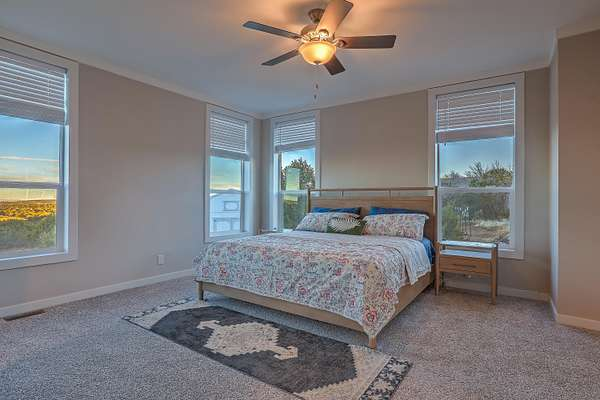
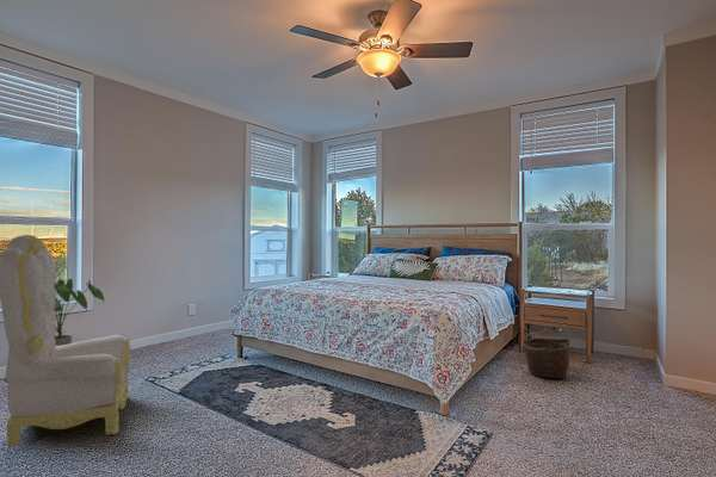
+ basket [520,336,573,380]
+ armchair [0,234,131,448]
+ house plant [54,278,105,346]
